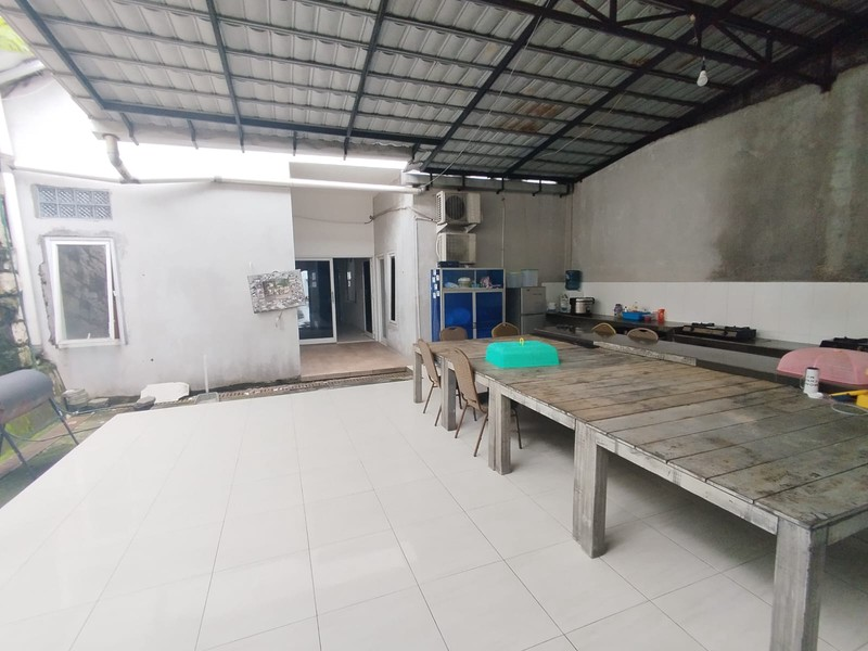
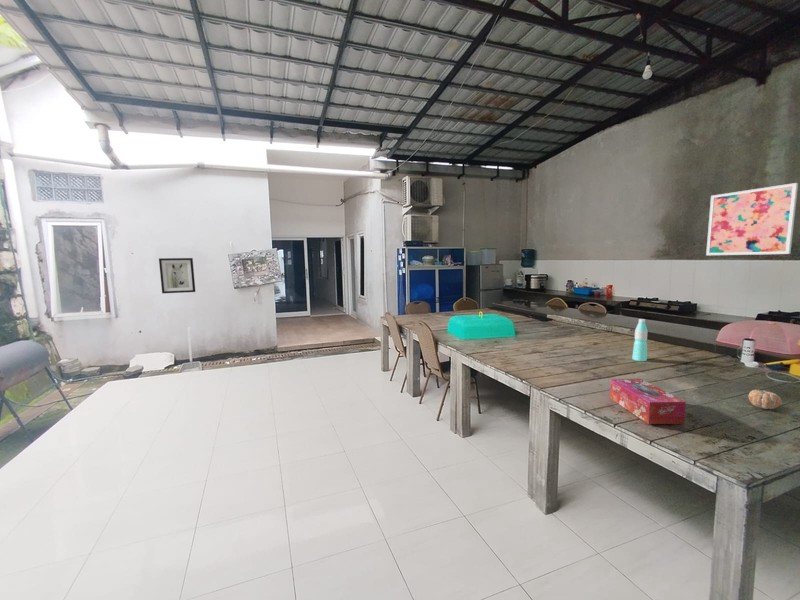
+ water bottle [631,318,648,362]
+ wall art [705,182,799,256]
+ tissue box [609,378,687,425]
+ fruit [747,389,783,410]
+ wall art [158,257,196,294]
